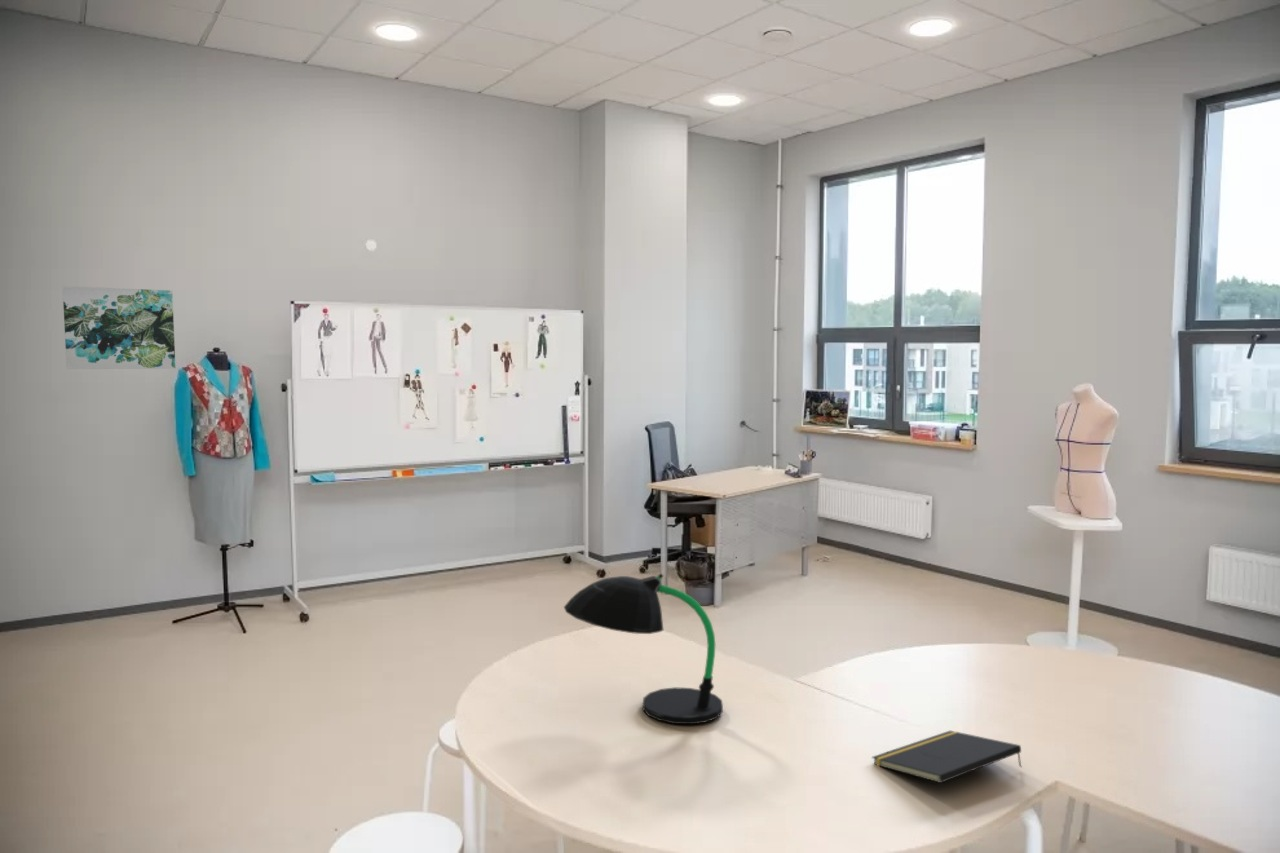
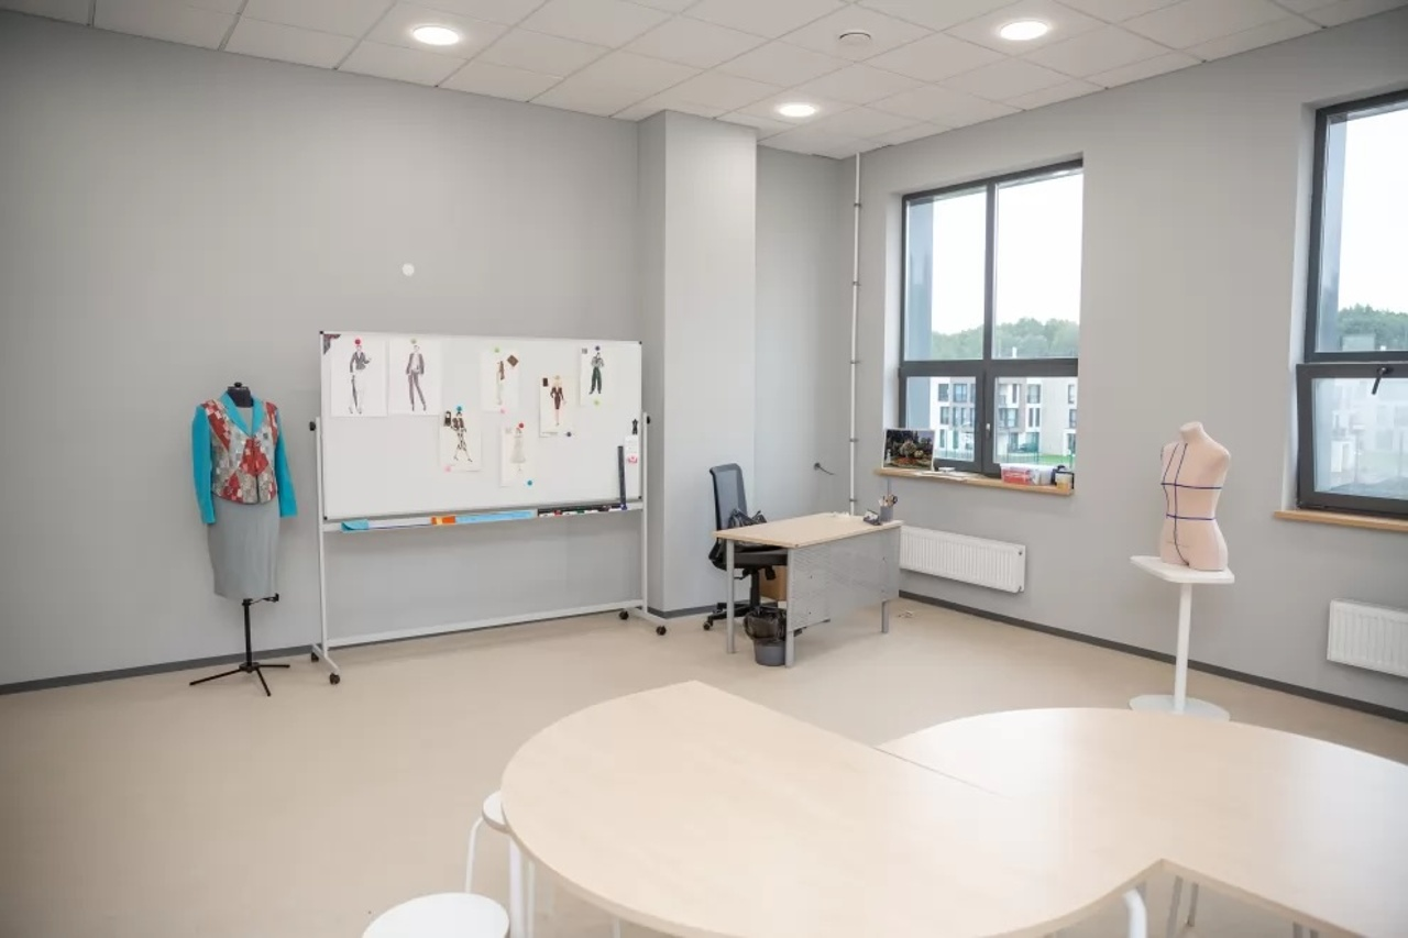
- desk lamp [563,572,724,725]
- wall art [62,285,177,370]
- notepad [871,730,1022,784]
